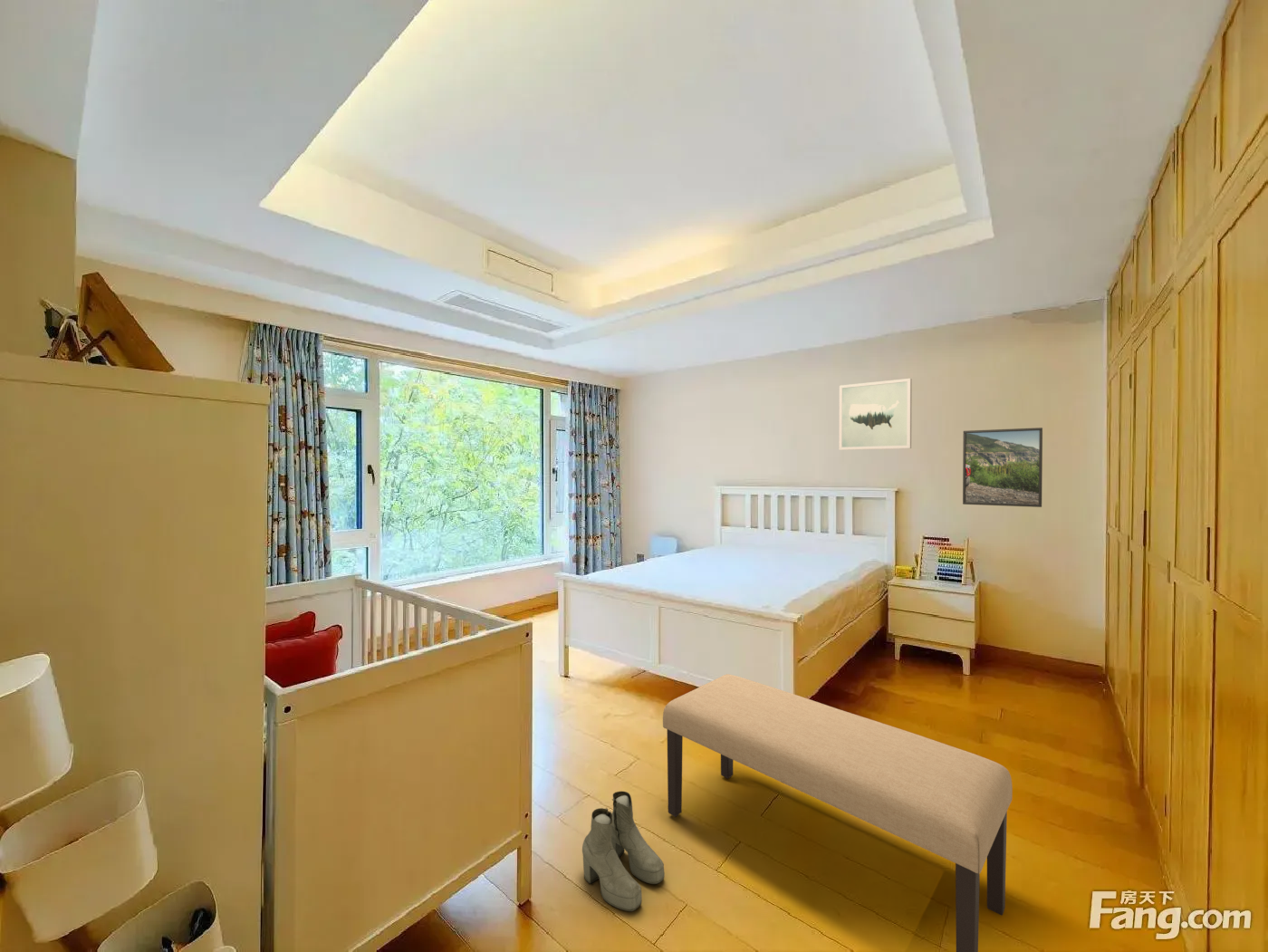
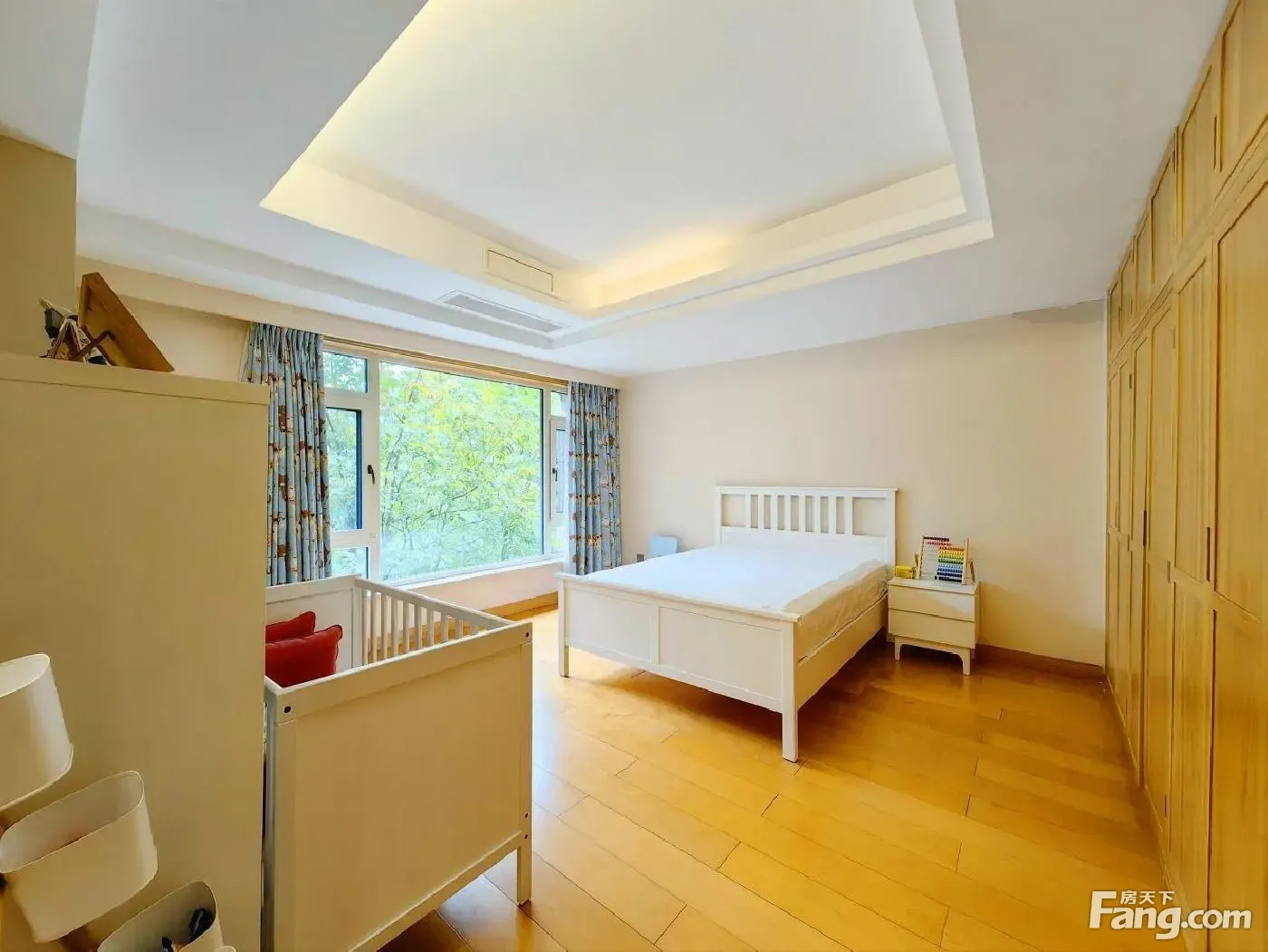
- wall art [839,378,913,451]
- boots [581,790,666,912]
- bench [662,673,1013,952]
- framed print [962,427,1043,508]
